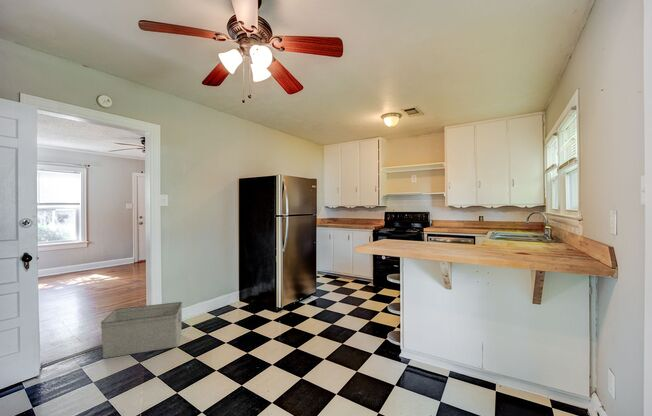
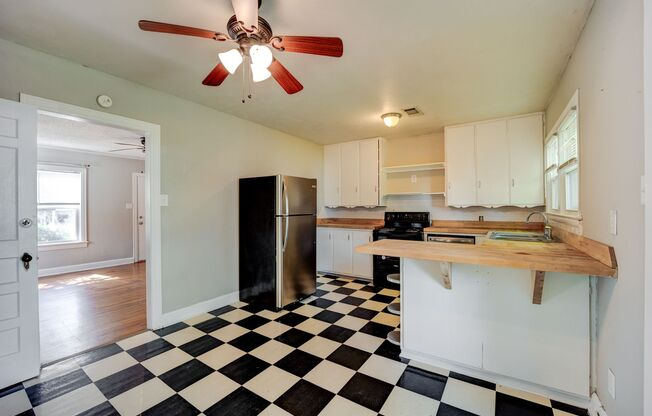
- storage bin [100,301,183,359]
